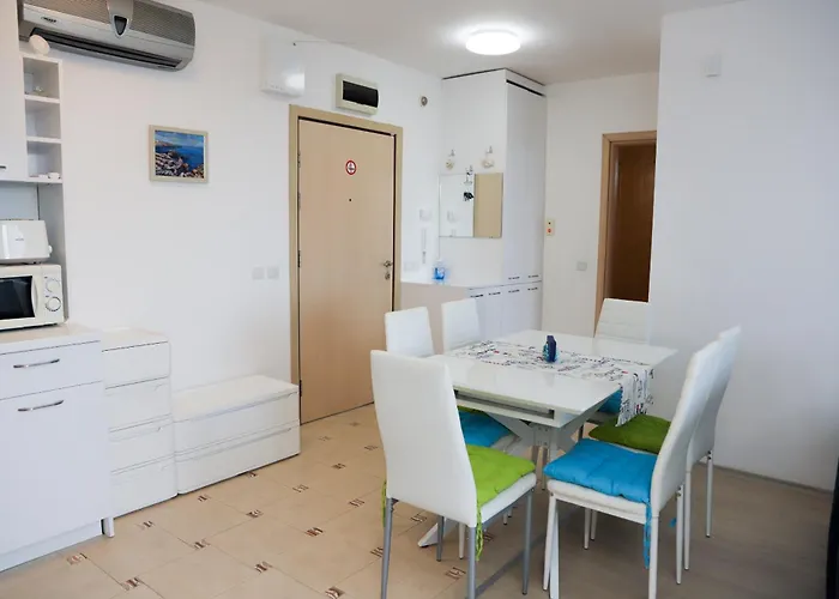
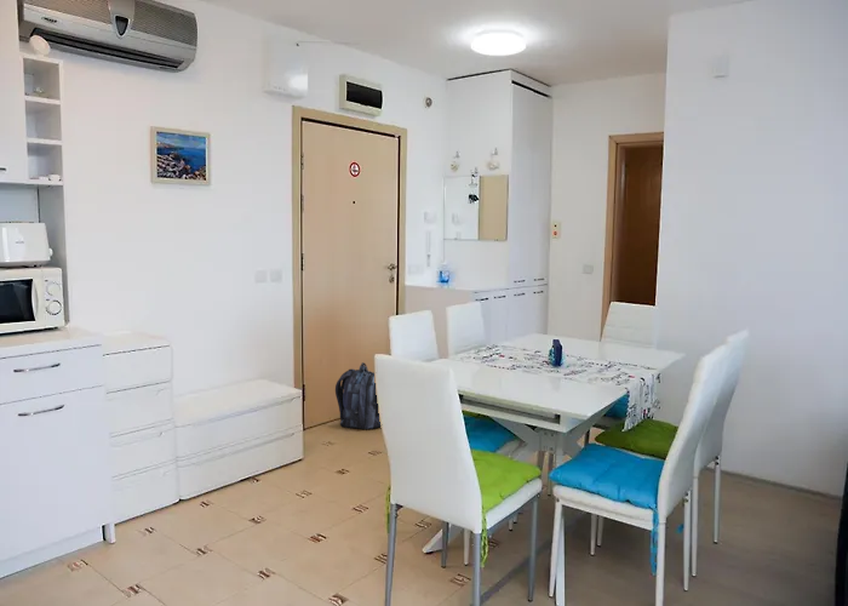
+ backpack [334,361,382,430]
